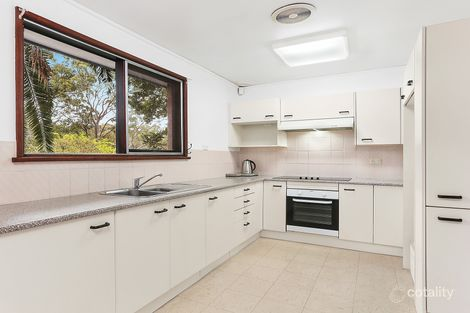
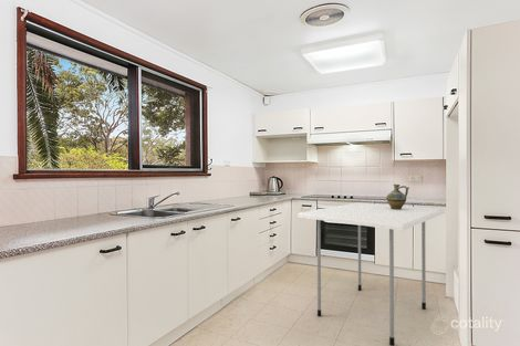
+ pitcher [385,184,410,210]
+ dining table [297,201,446,346]
